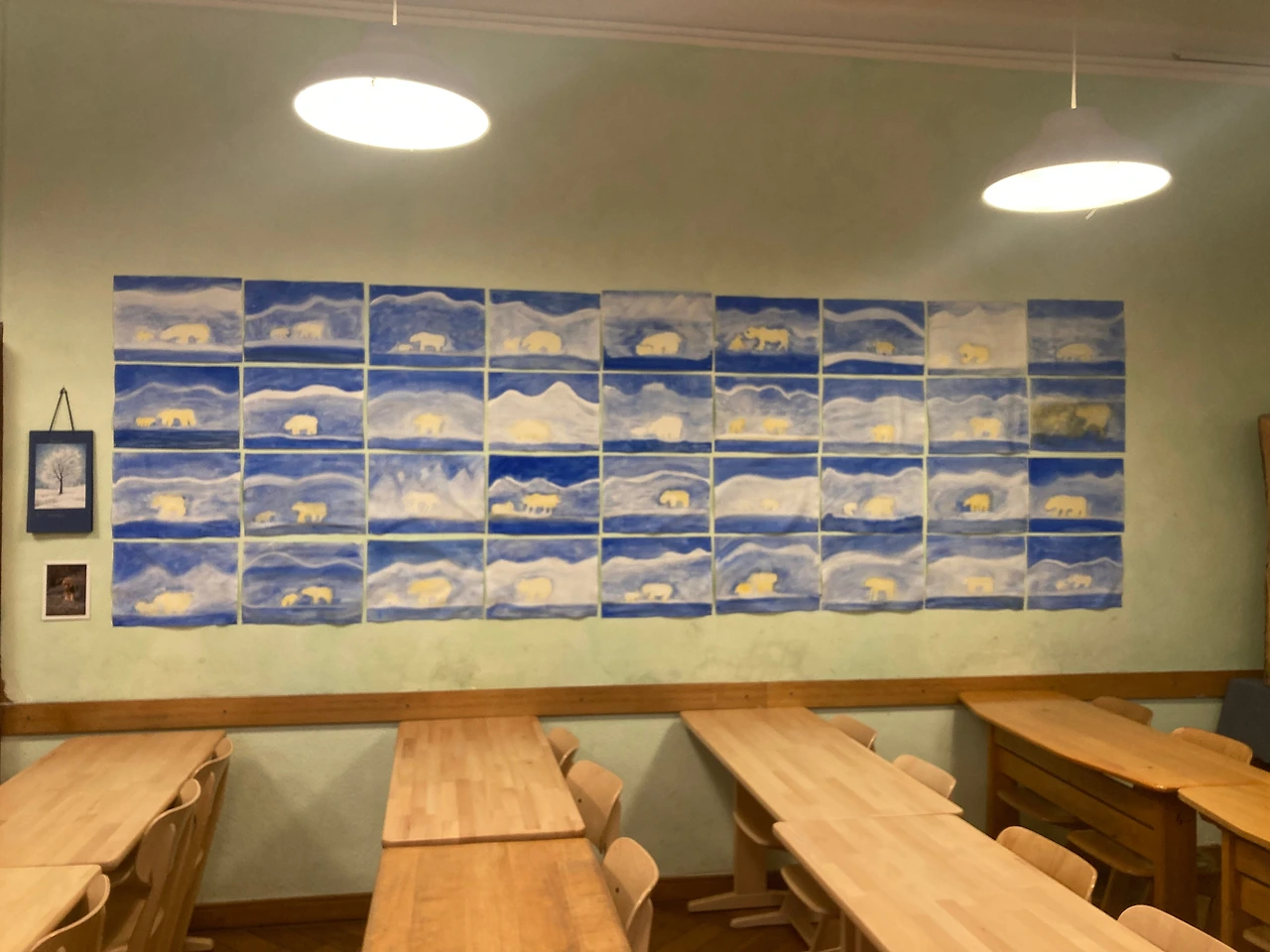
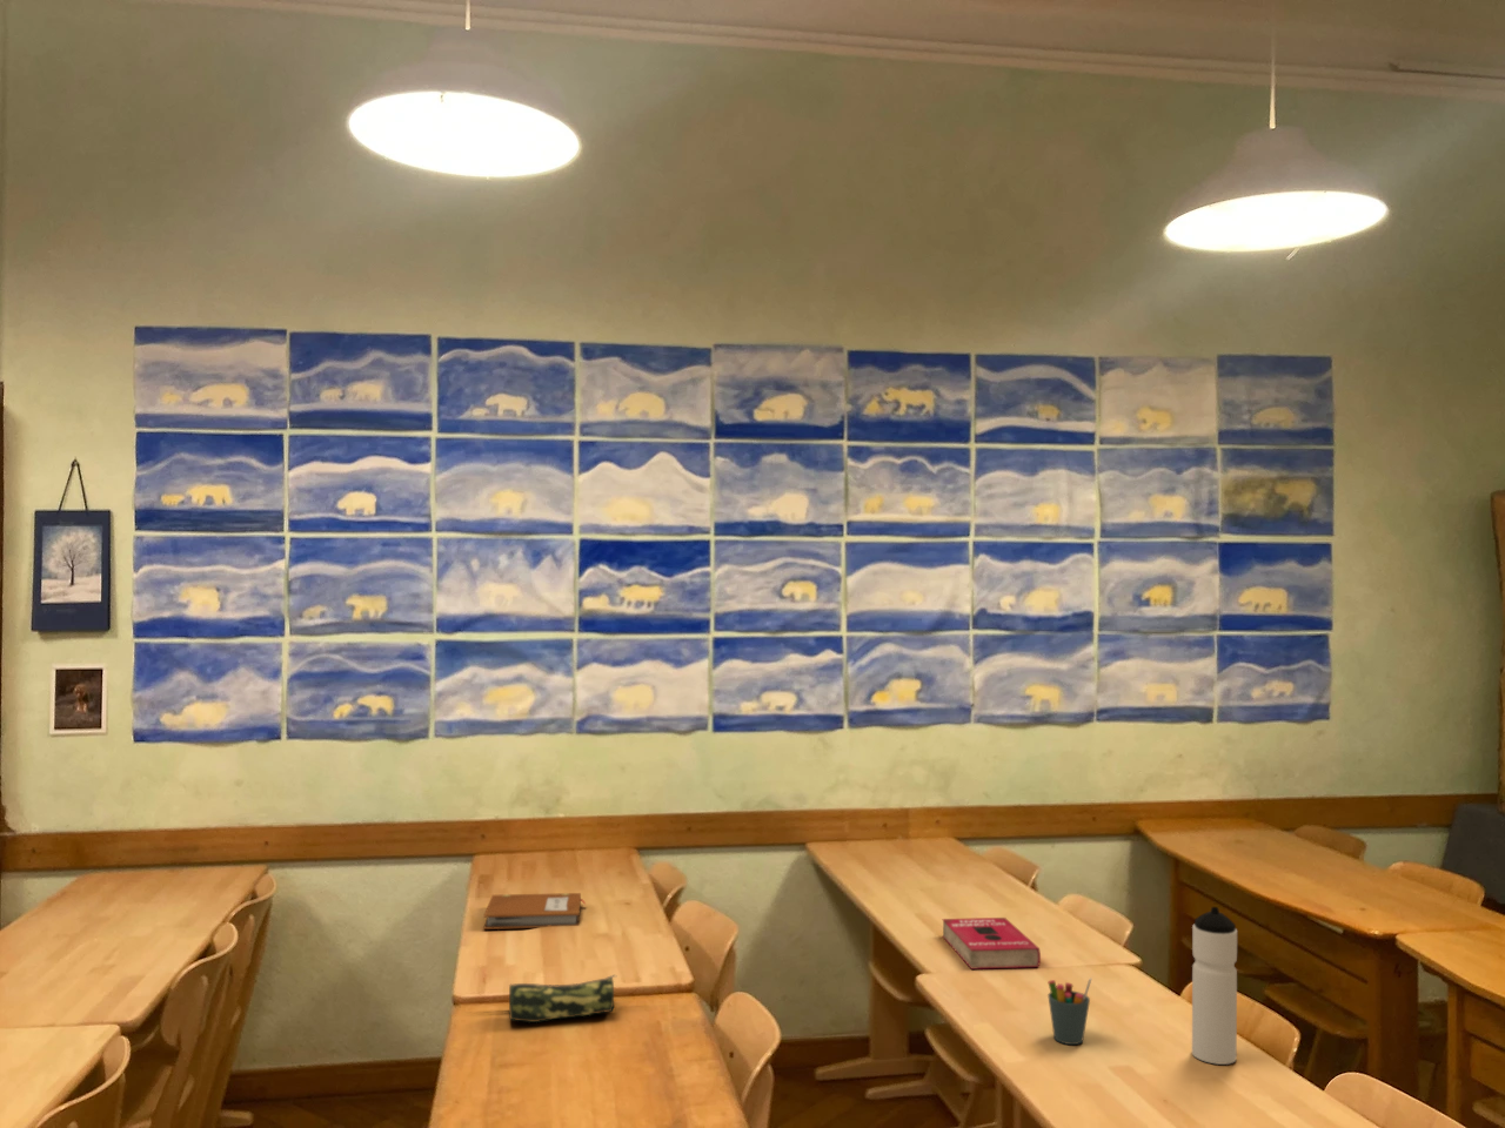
+ book [941,916,1042,970]
+ pencil case [508,974,617,1024]
+ pen holder [1046,976,1094,1046]
+ notebook [482,892,587,930]
+ water bottle [1191,906,1238,1065]
